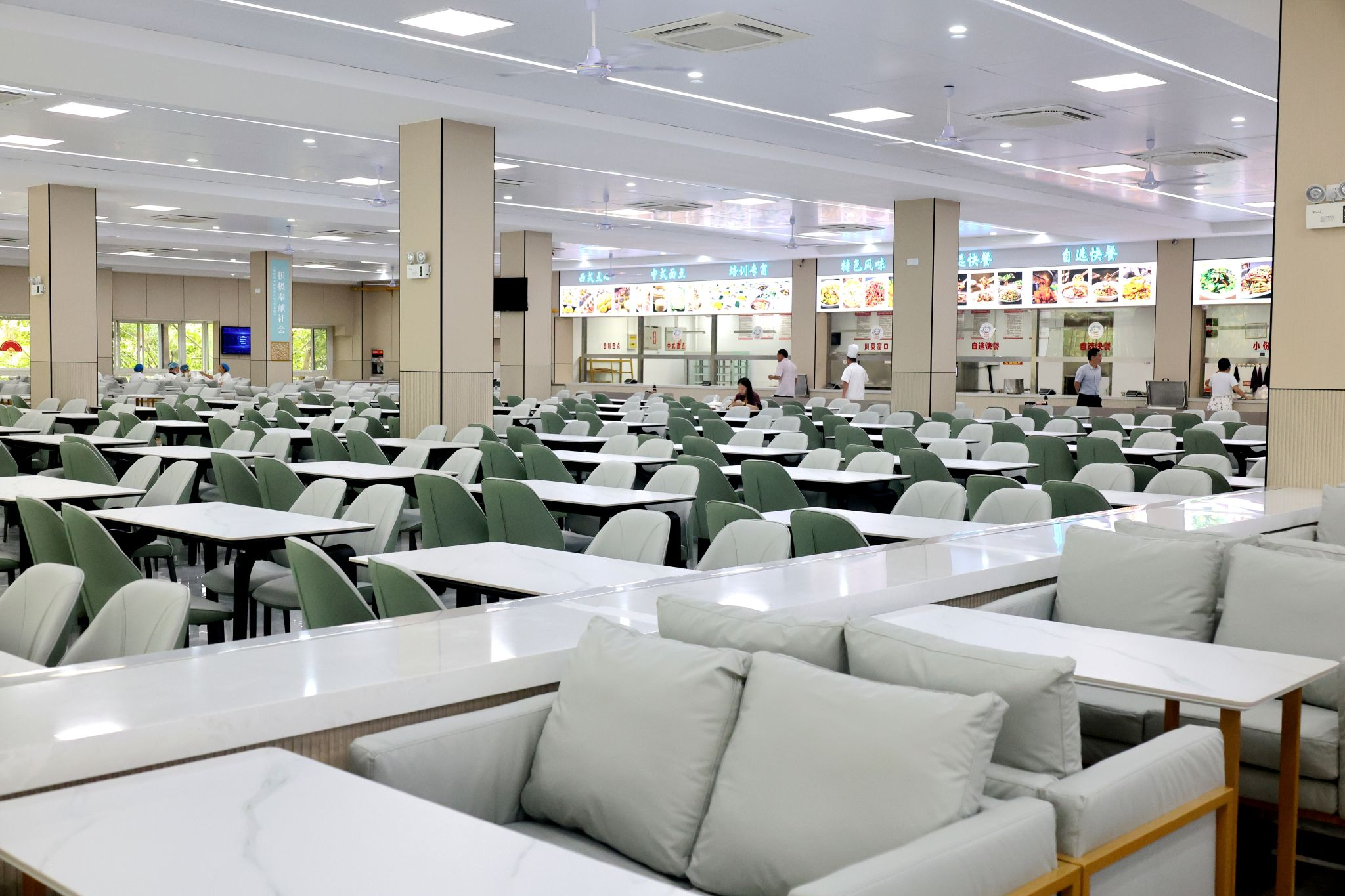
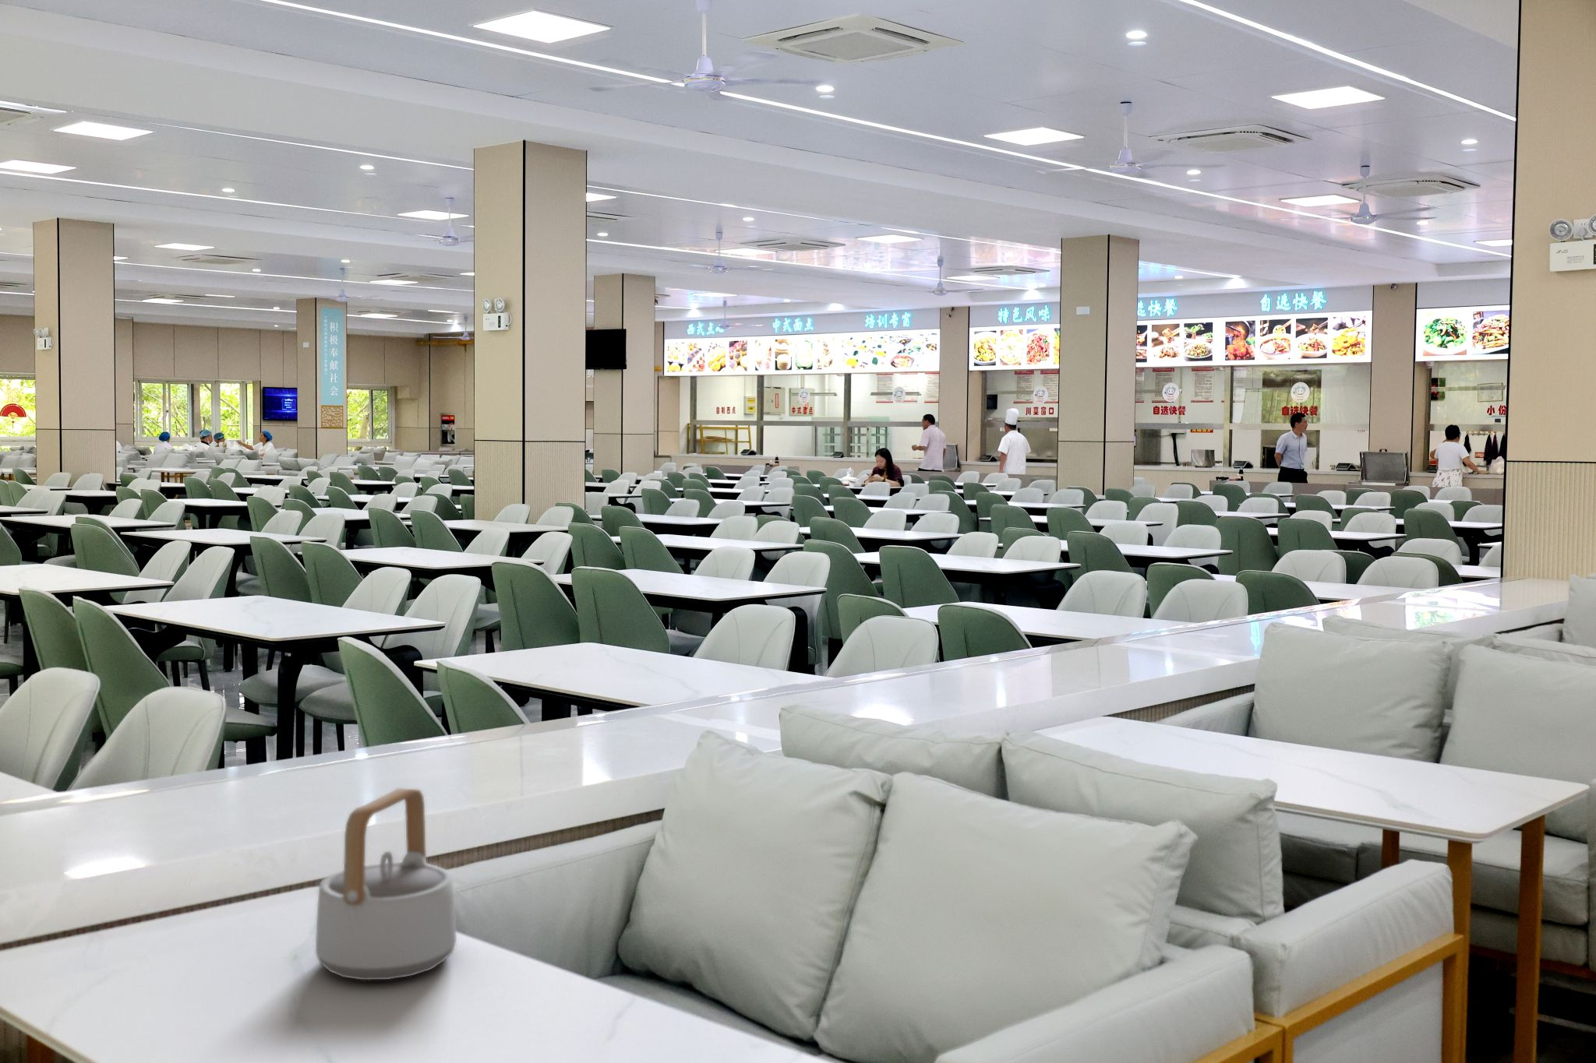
+ teapot [314,788,458,981]
